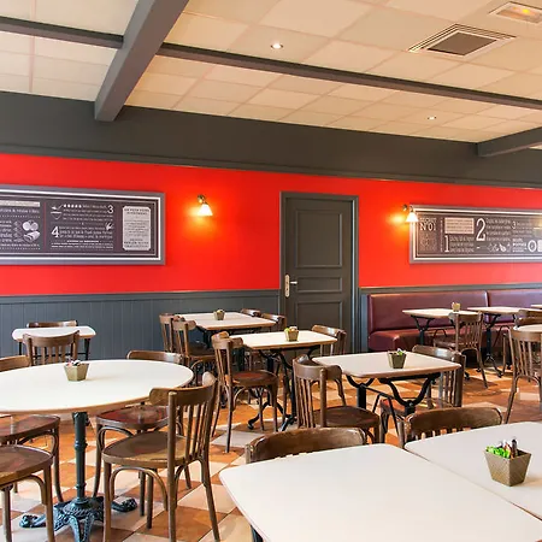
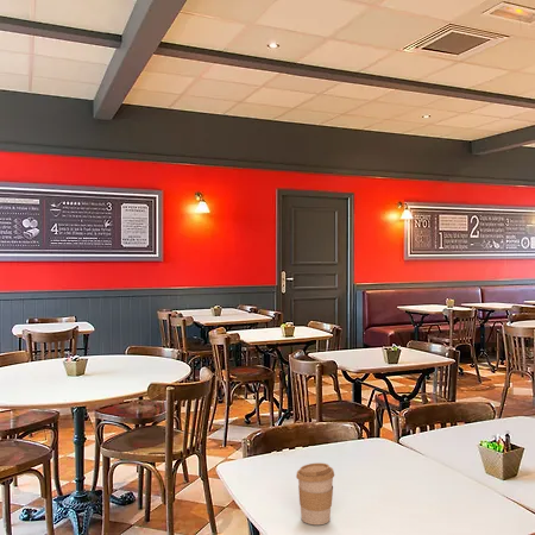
+ coffee cup [295,462,335,525]
